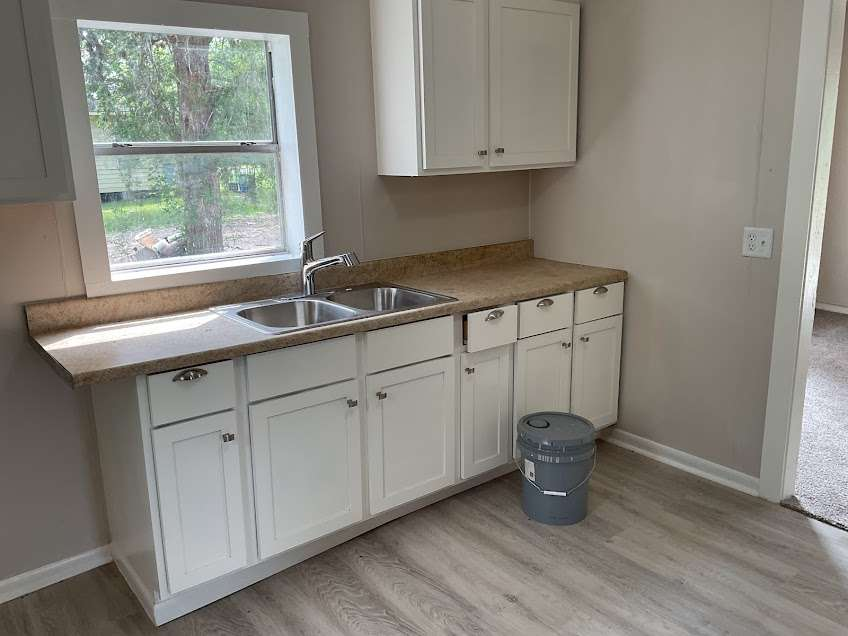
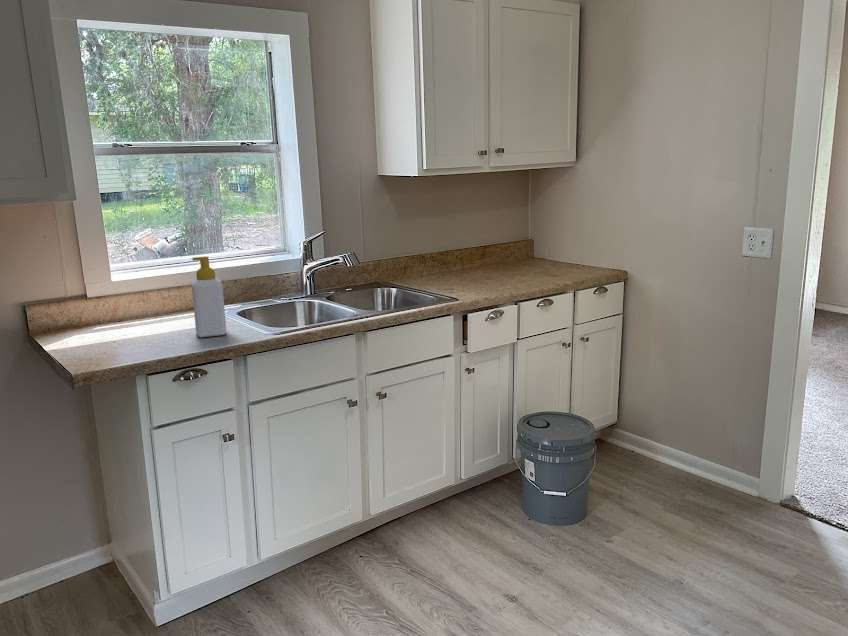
+ soap bottle [190,255,228,338]
